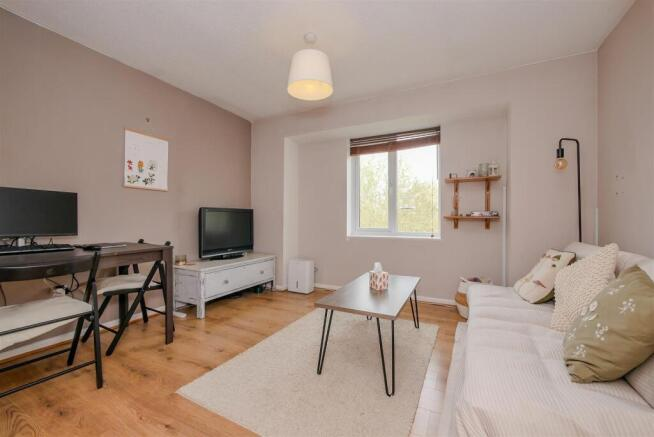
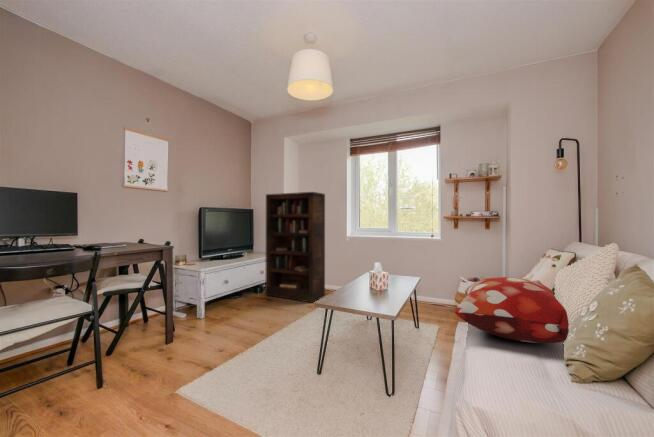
+ decorative pillow [454,276,570,344]
+ bookcase [265,191,326,304]
